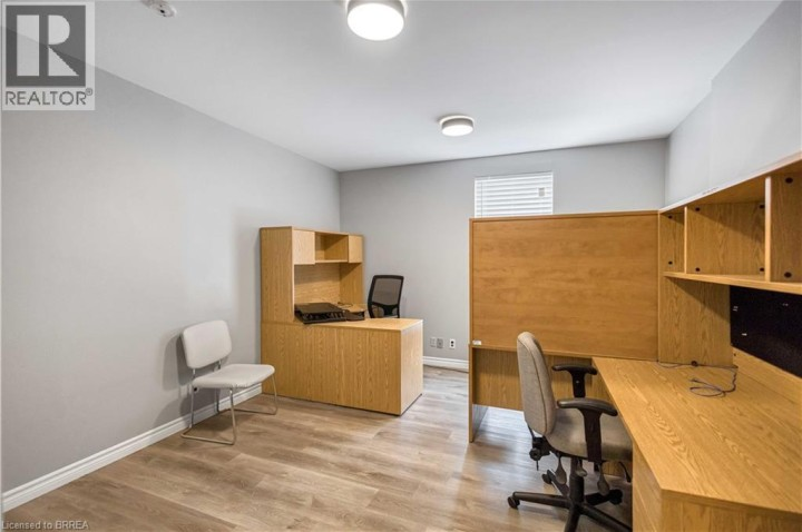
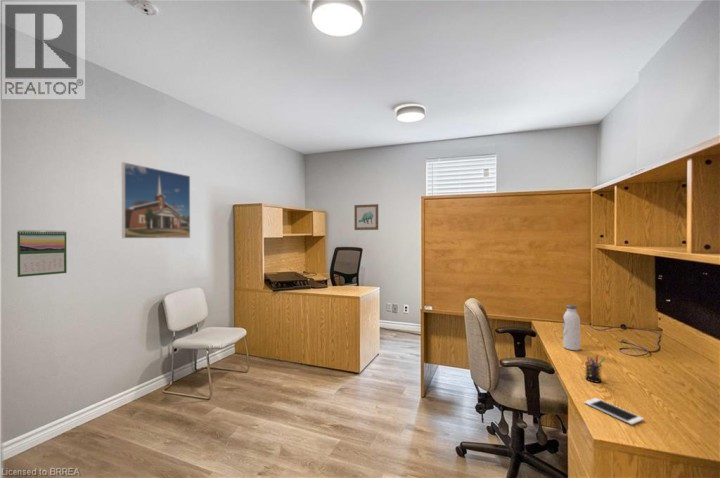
+ pen holder [584,352,606,384]
+ wall art [353,203,379,231]
+ calendar [16,229,68,278]
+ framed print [121,161,191,239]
+ cell phone [583,397,644,426]
+ water bottle [562,304,581,351]
